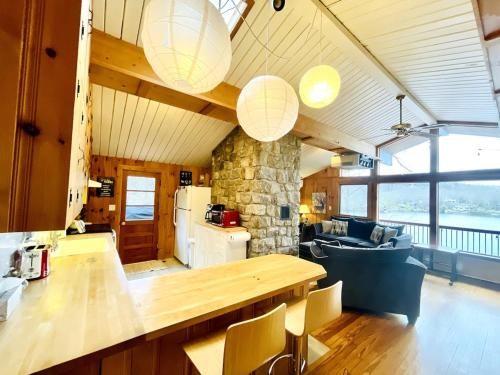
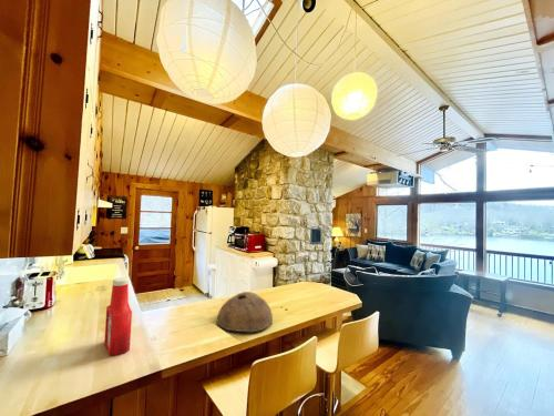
+ soap bottle [103,277,133,357]
+ bowl [216,291,274,333]
